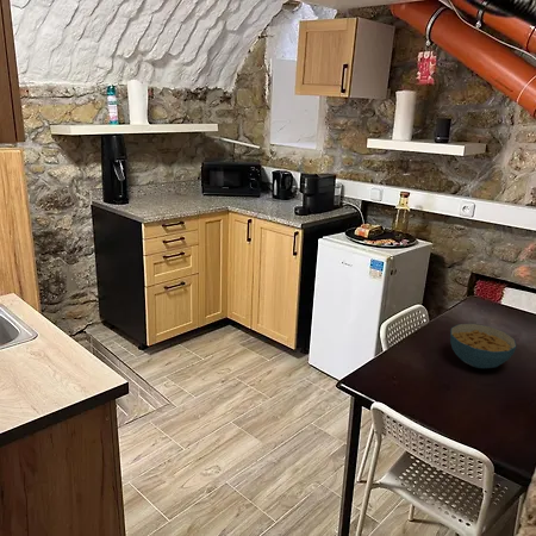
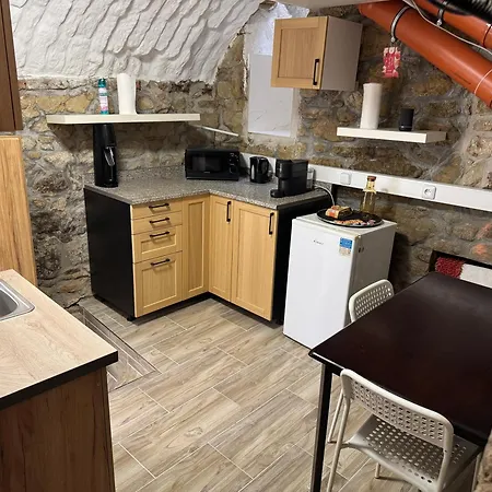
- cereal bowl [449,323,517,369]
